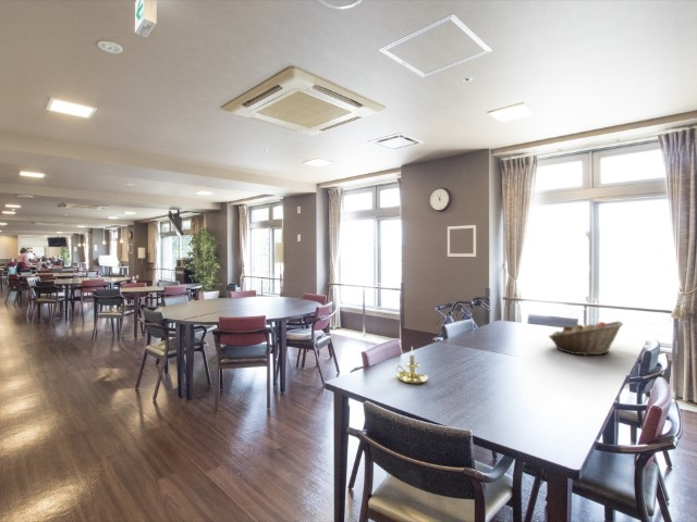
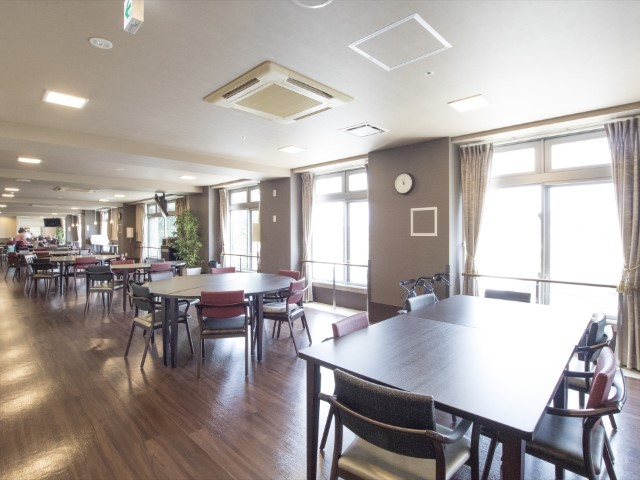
- fruit basket [548,320,624,357]
- candle holder [393,345,429,385]
